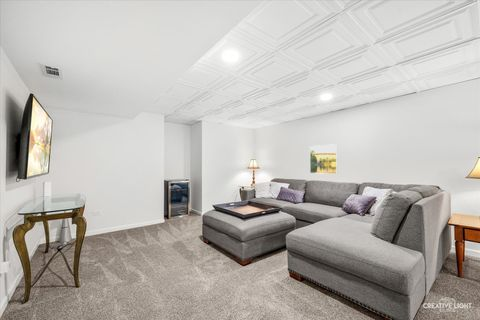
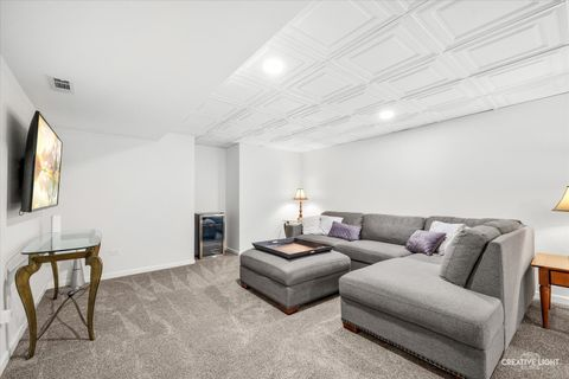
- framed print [309,143,338,175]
